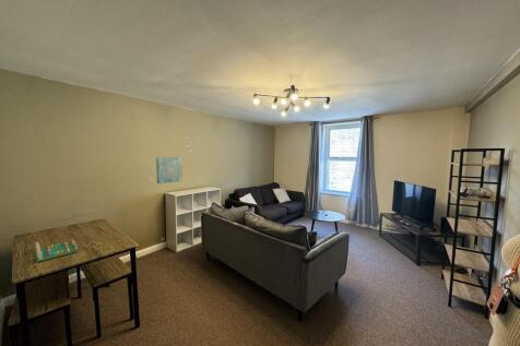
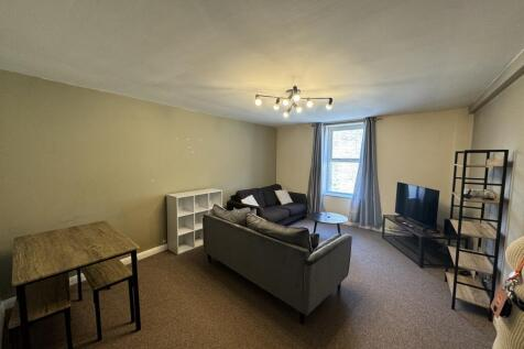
- wall art [155,156,184,184]
- board game [34,239,81,263]
